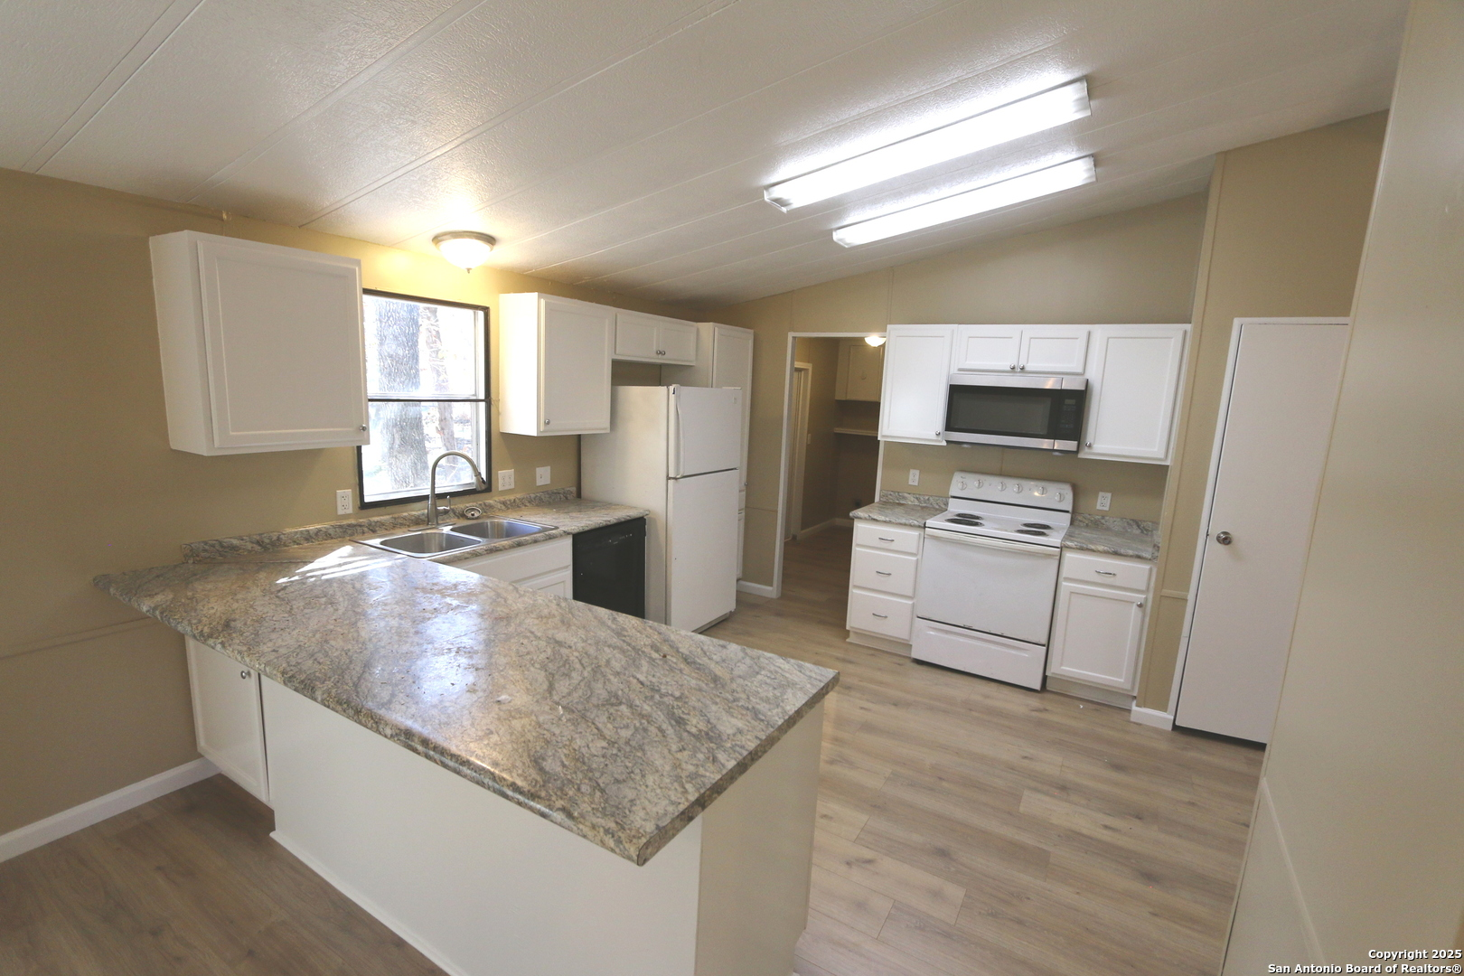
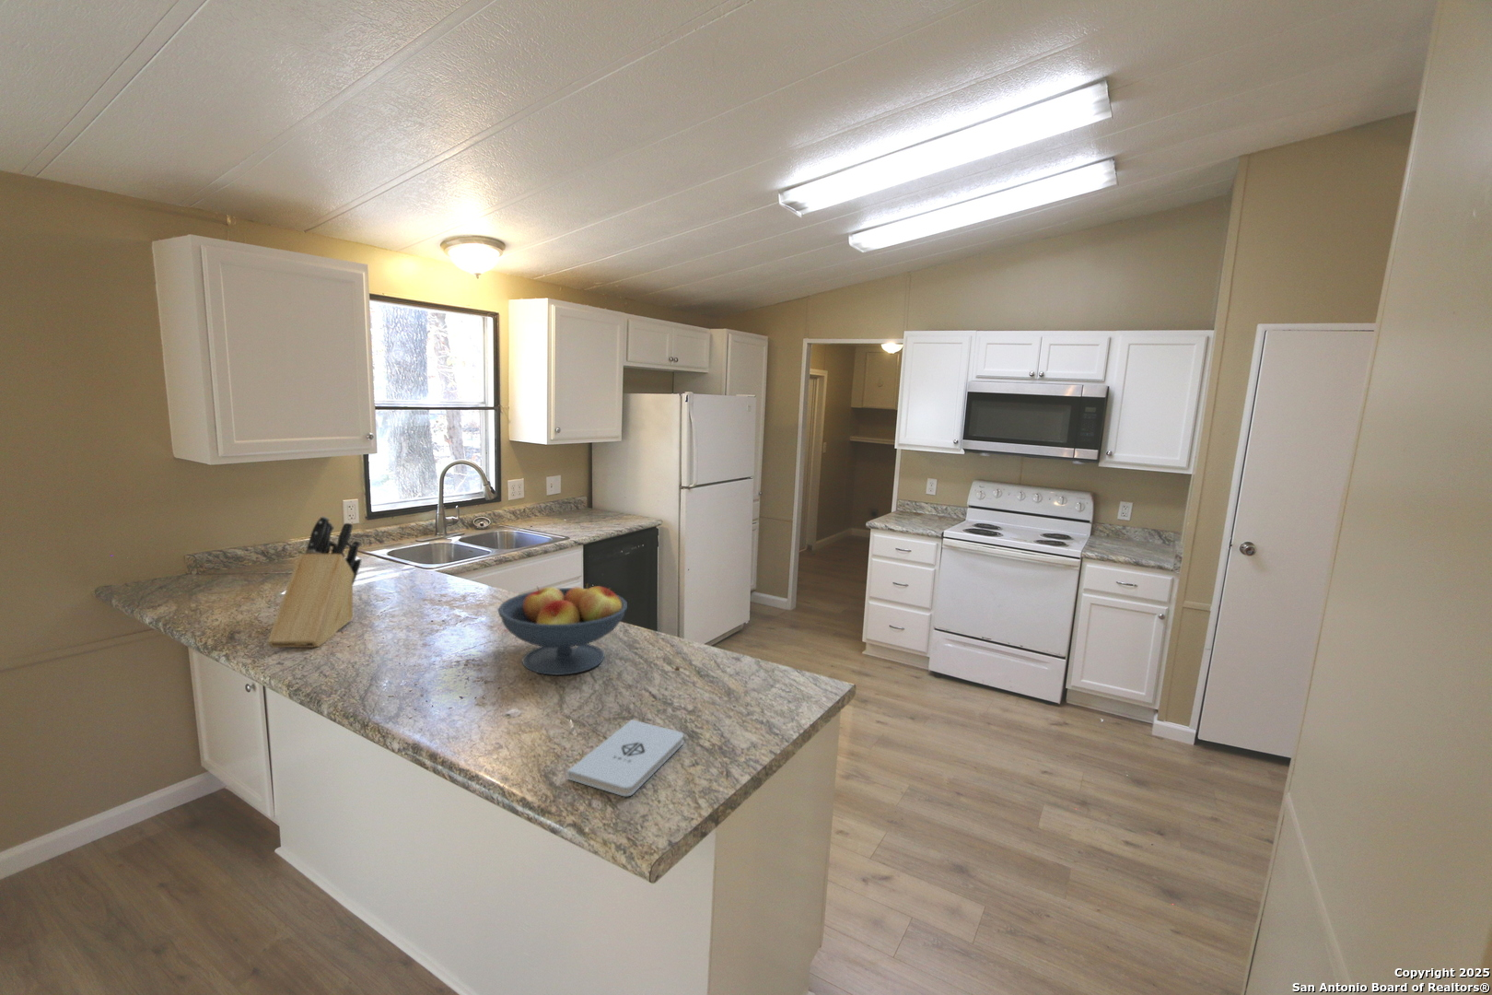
+ notepad [566,718,684,797]
+ knife block [266,515,363,649]
+ fruit bowl [496,582,628,676]
